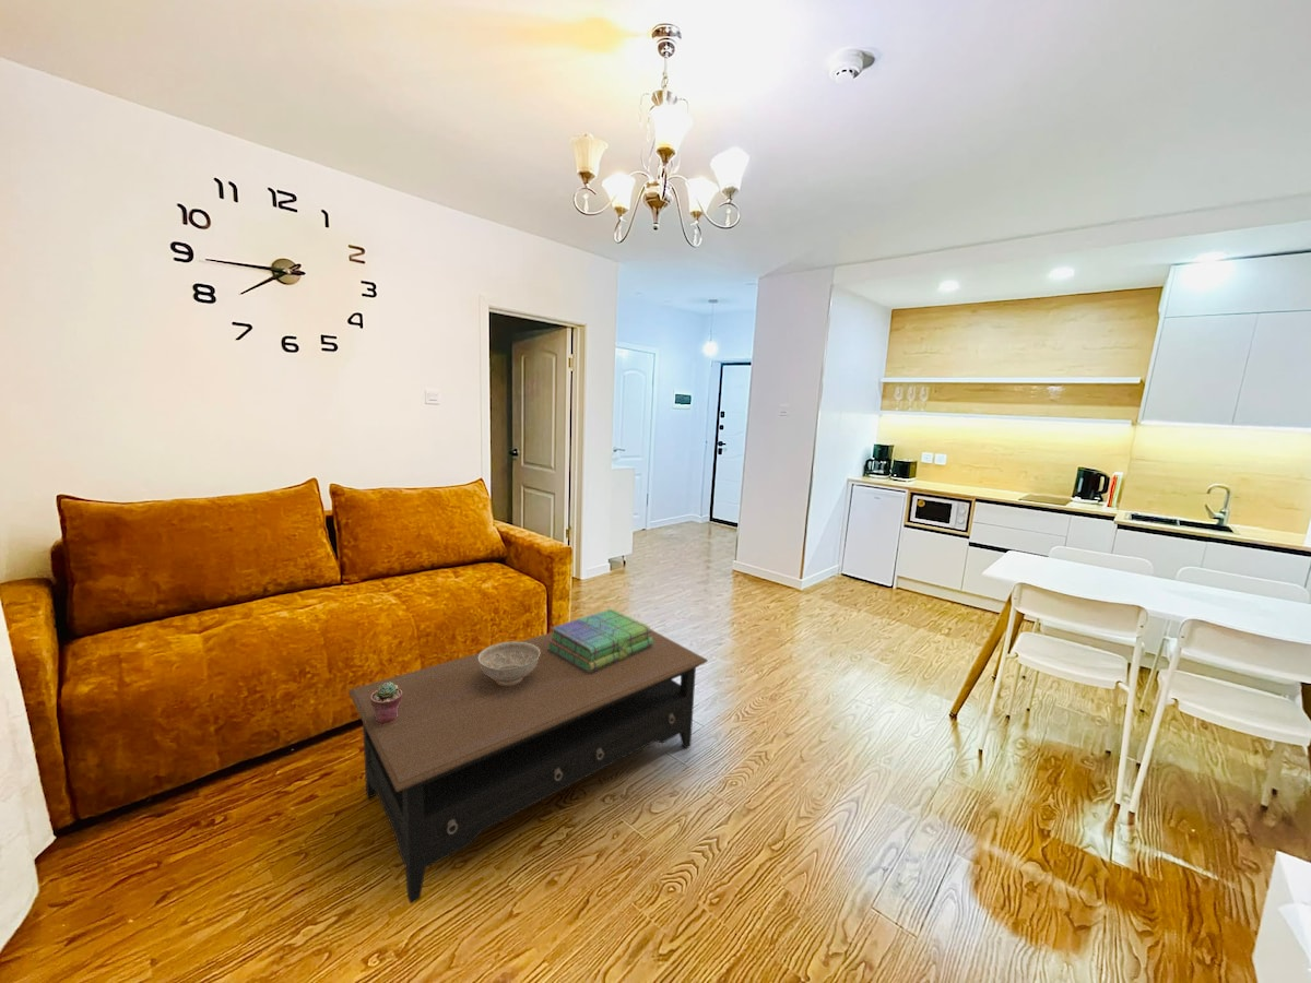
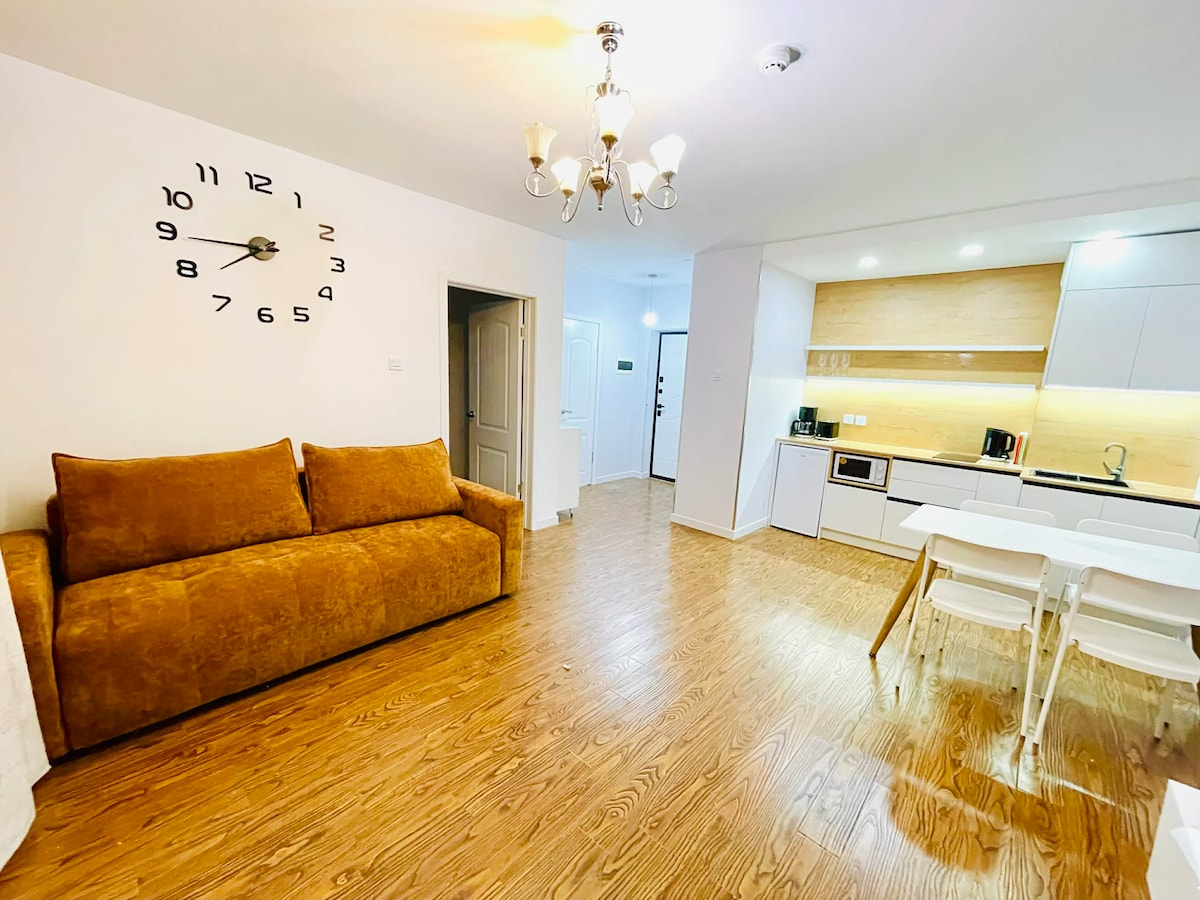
- stack of books [547,608,653,673]
- potted succulent [370,682,402,724]
- decorative bowl [477,640,541,685]
- coffee table [347,628,709,904]
